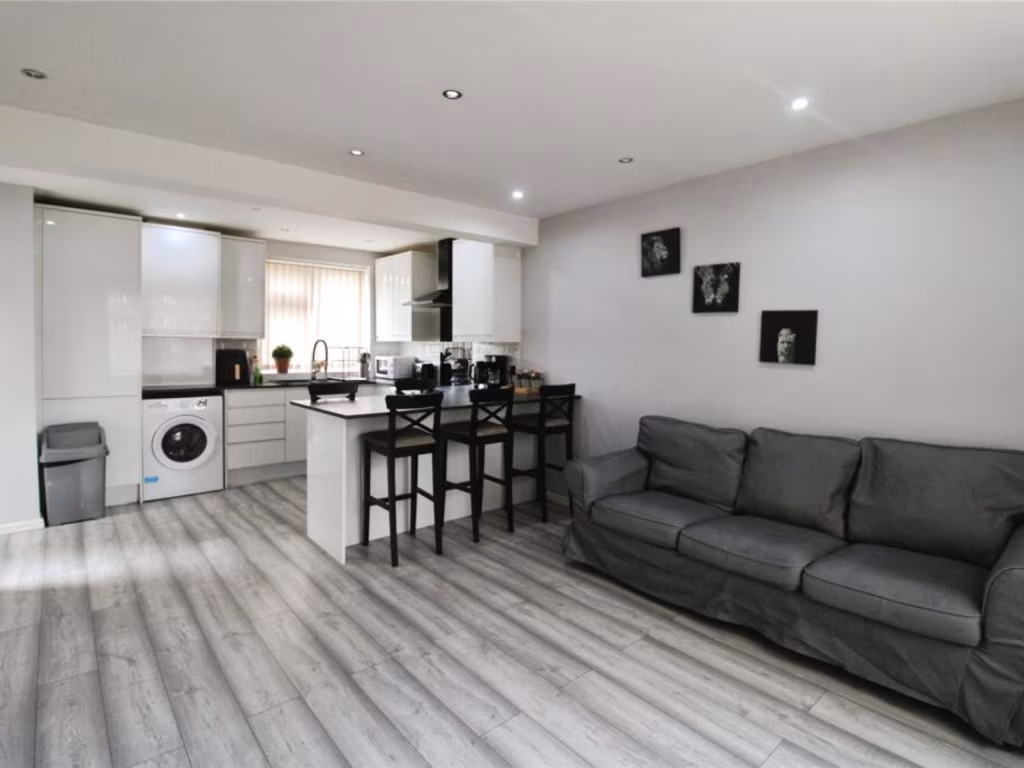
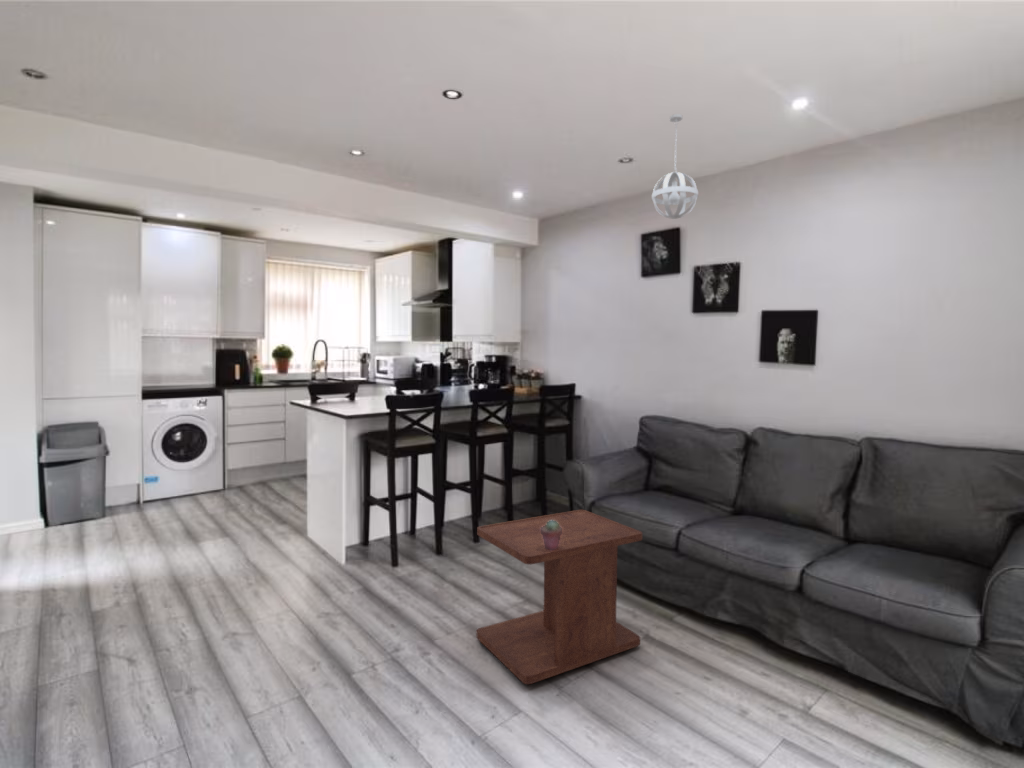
+ pendant light [651,113,699,220]
+ side table [476,509,643,685]
+ potted succulent [541,520,562,550]
